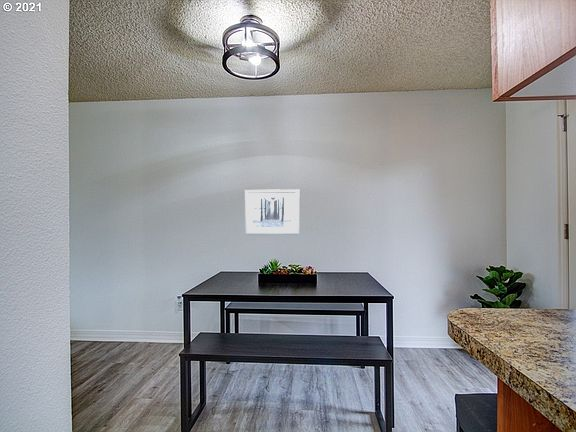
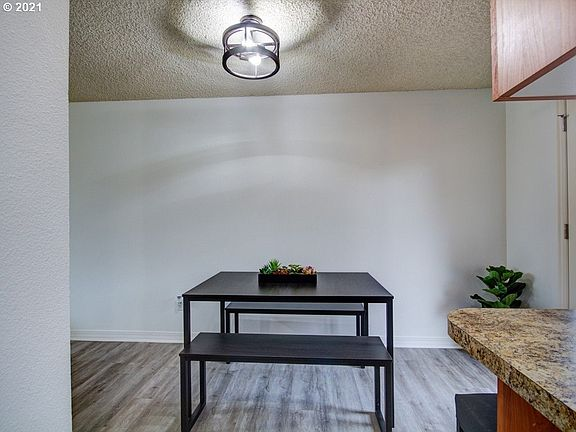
- wall art [244,188,301,236]
